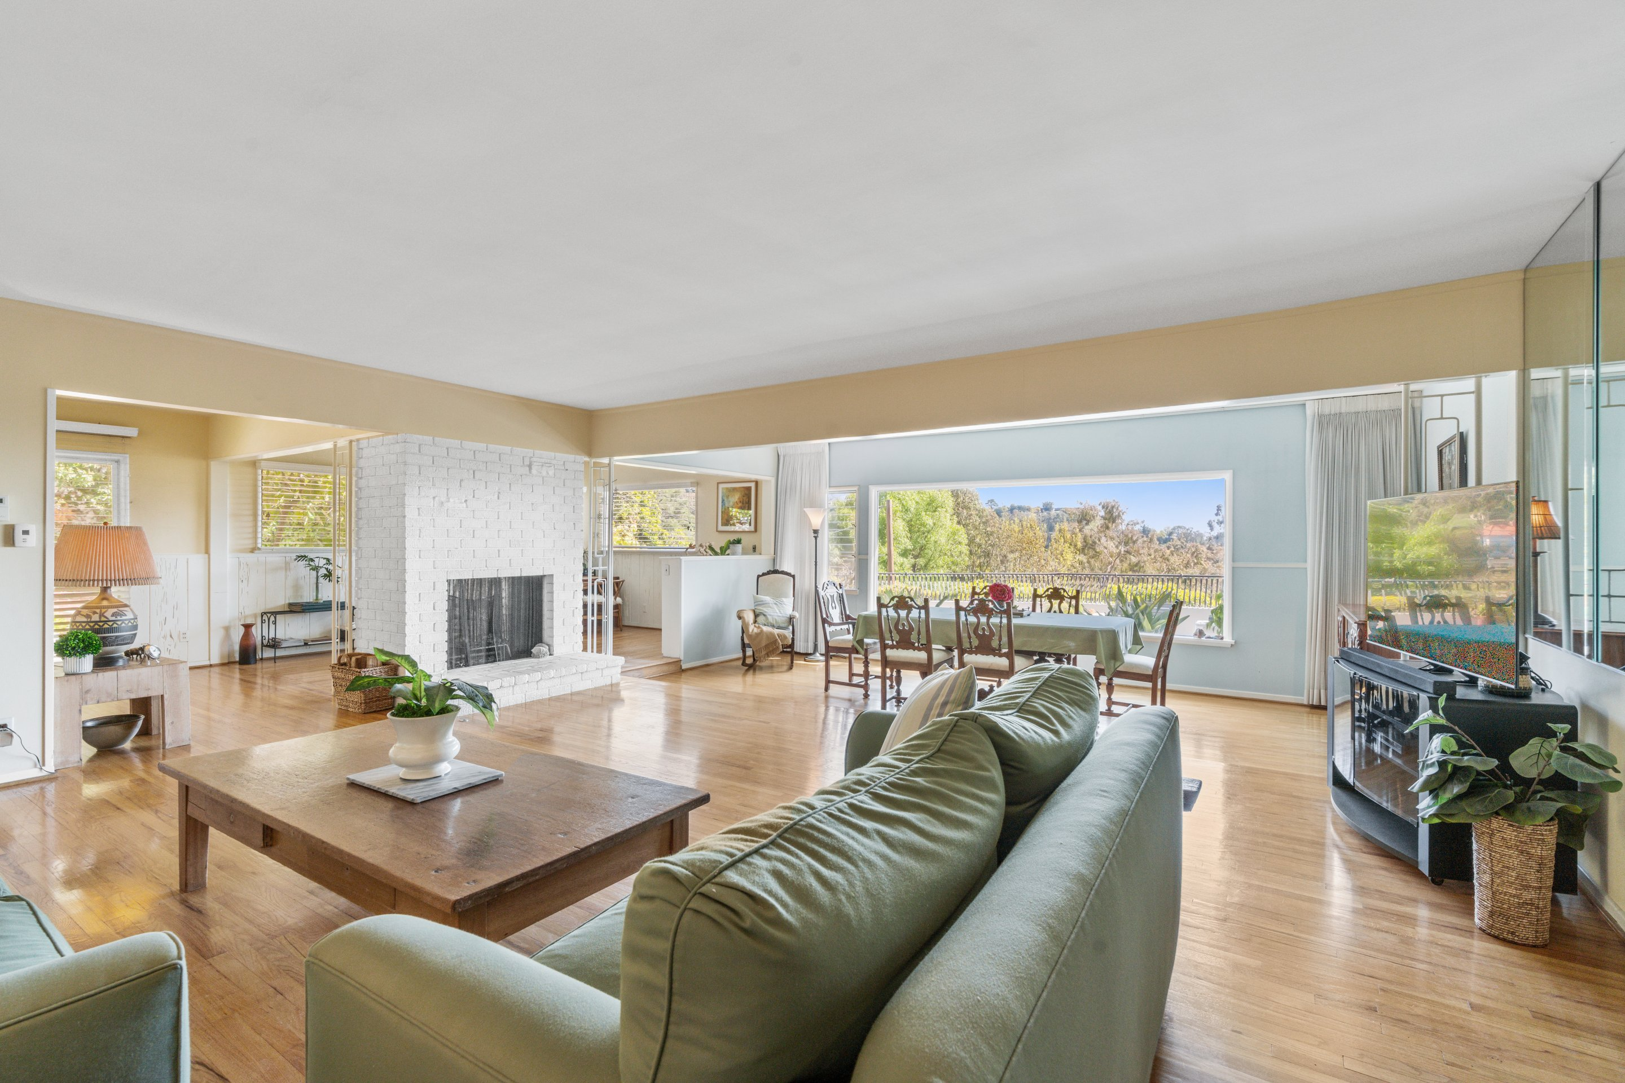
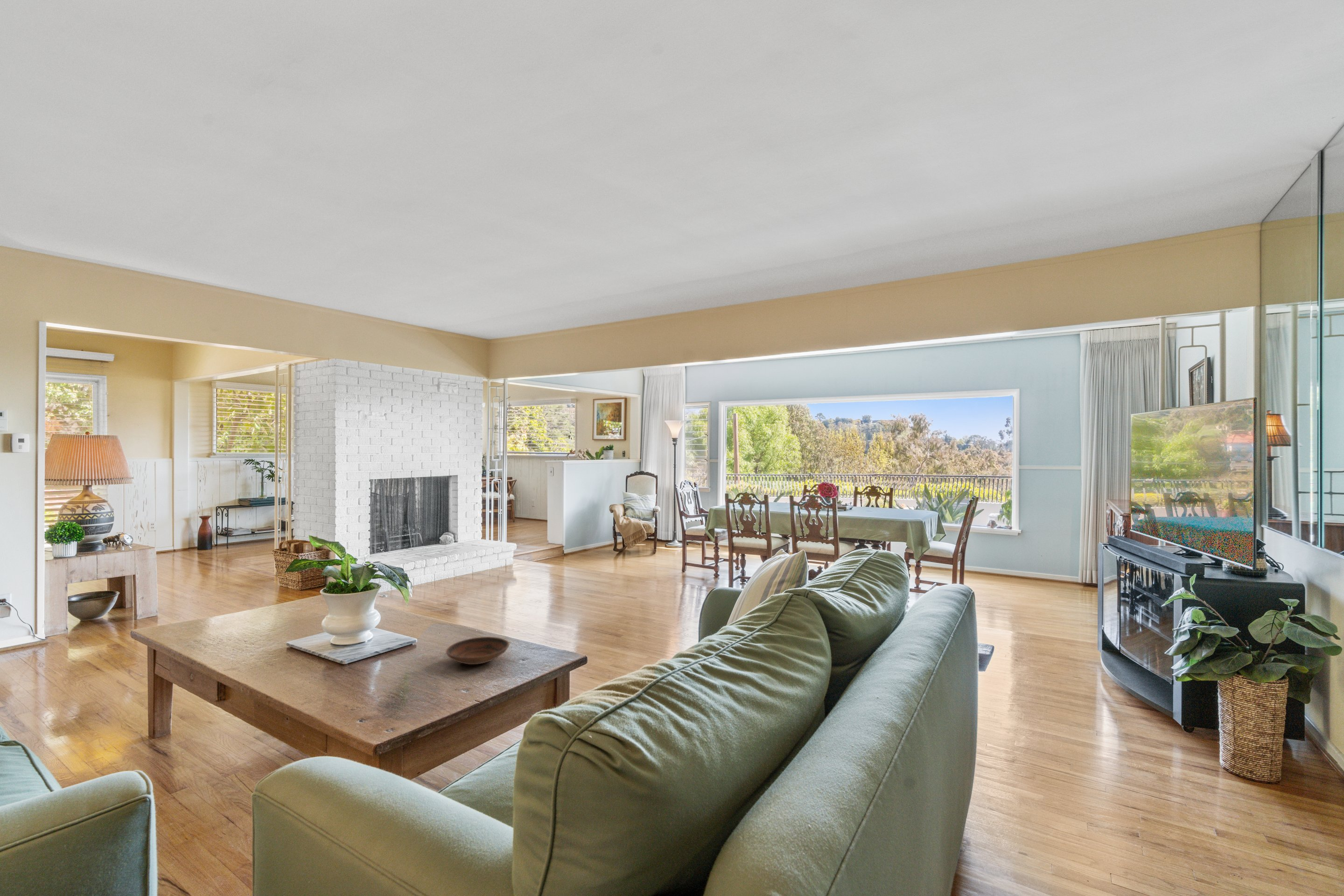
+ bowl [446,636,510,665]
